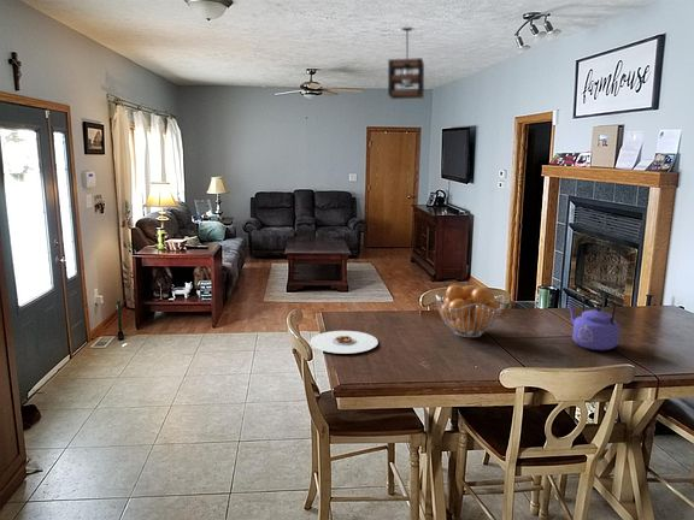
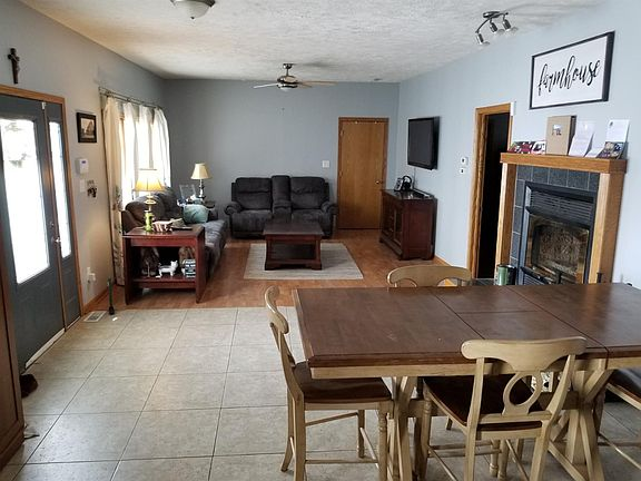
- kettle [566,292,621,351]
- pendant light [387,26,425,100]
- fruit basket [434,283,506,338]
- plate [310,330,380,354]
